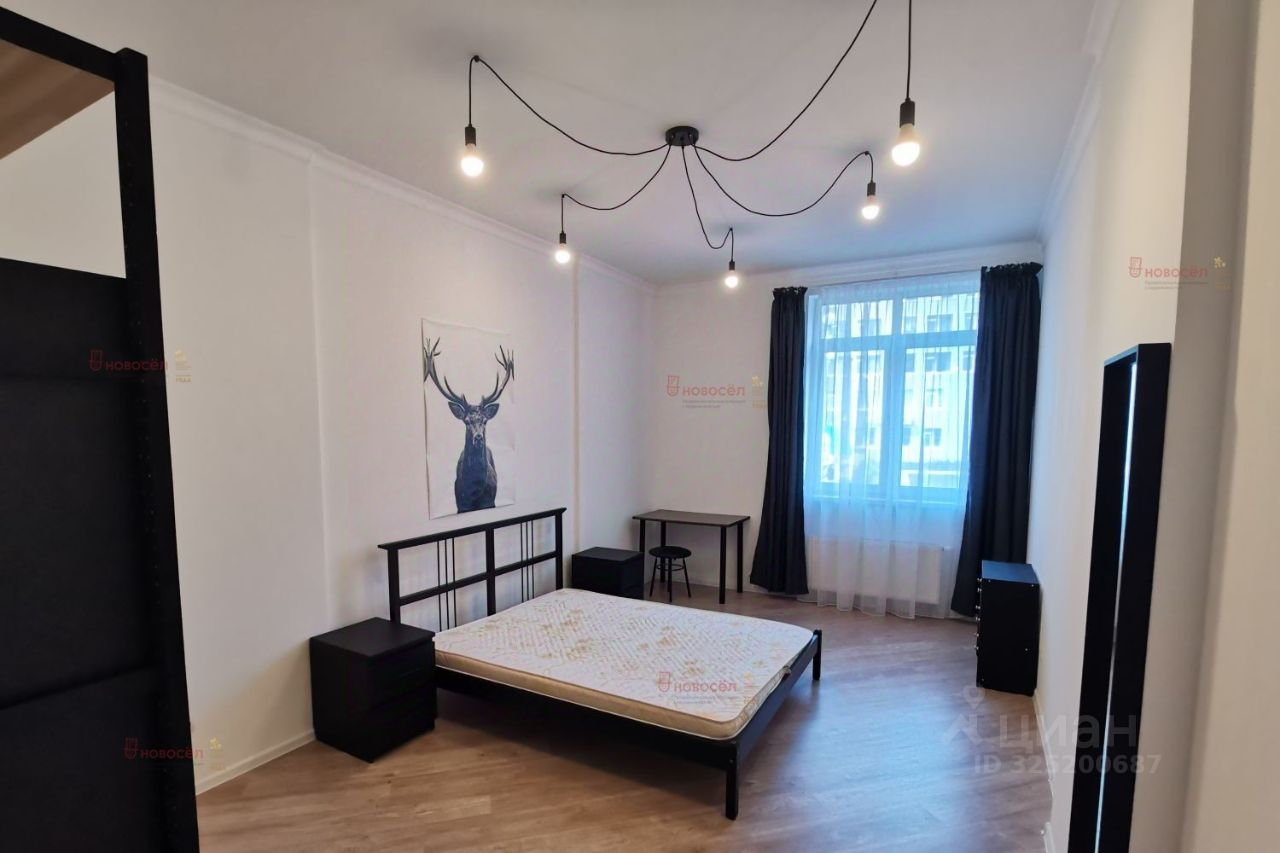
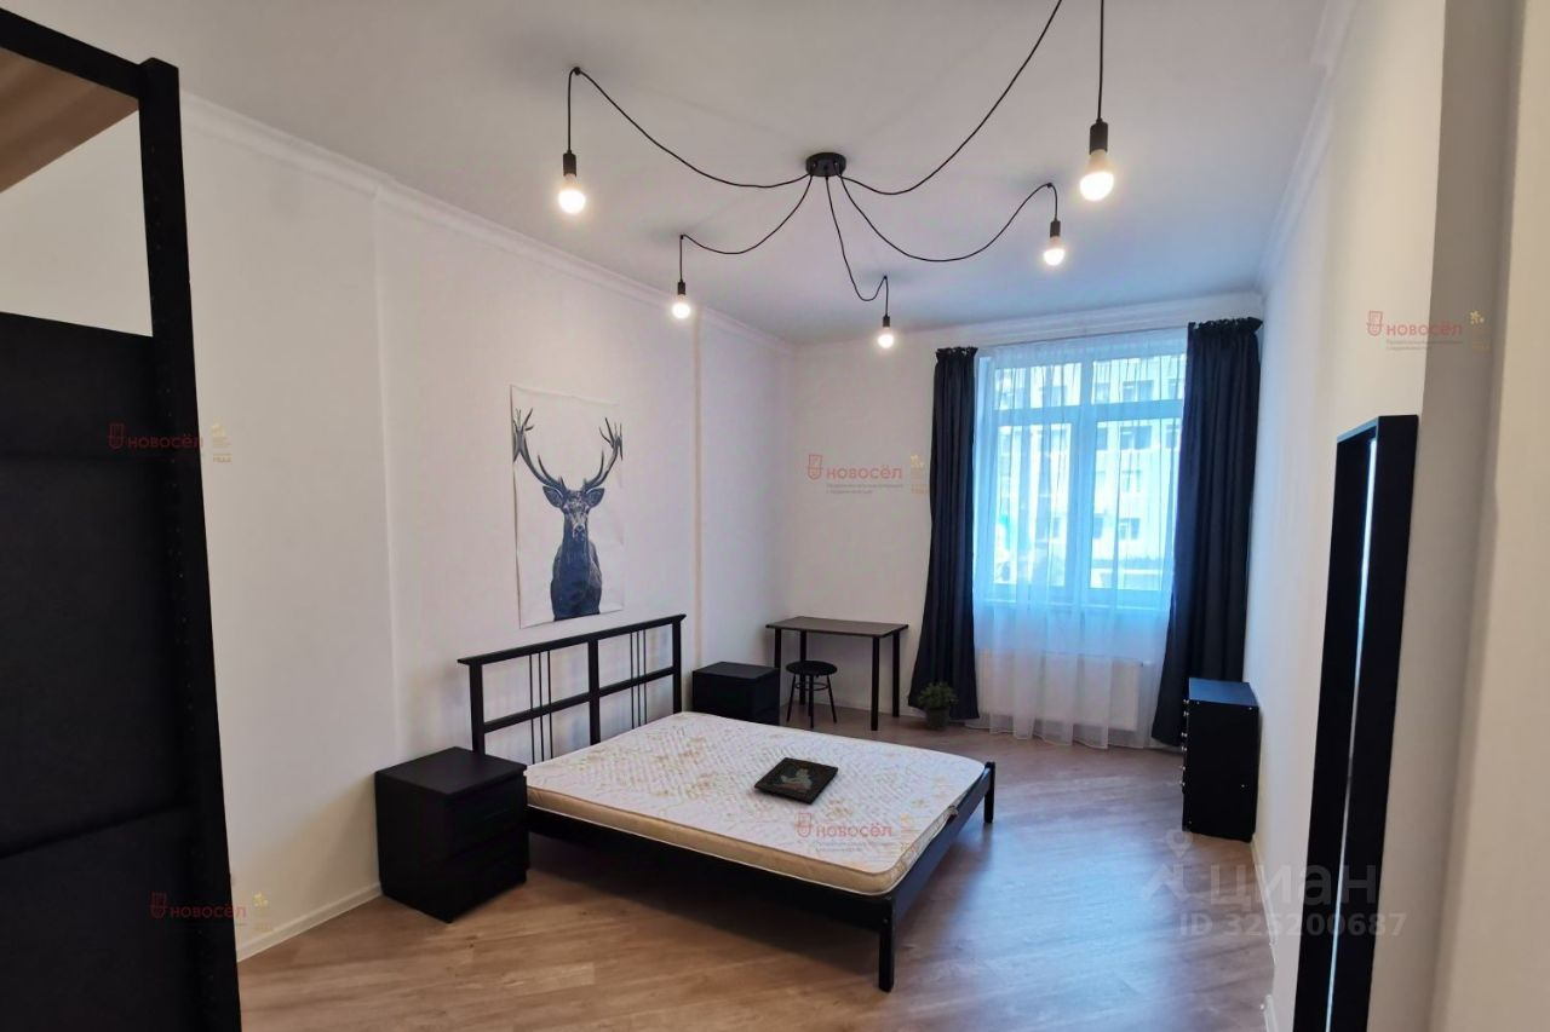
+ decorative tray [753,756,839,805]
+ potted plant [914,680,960,732]
